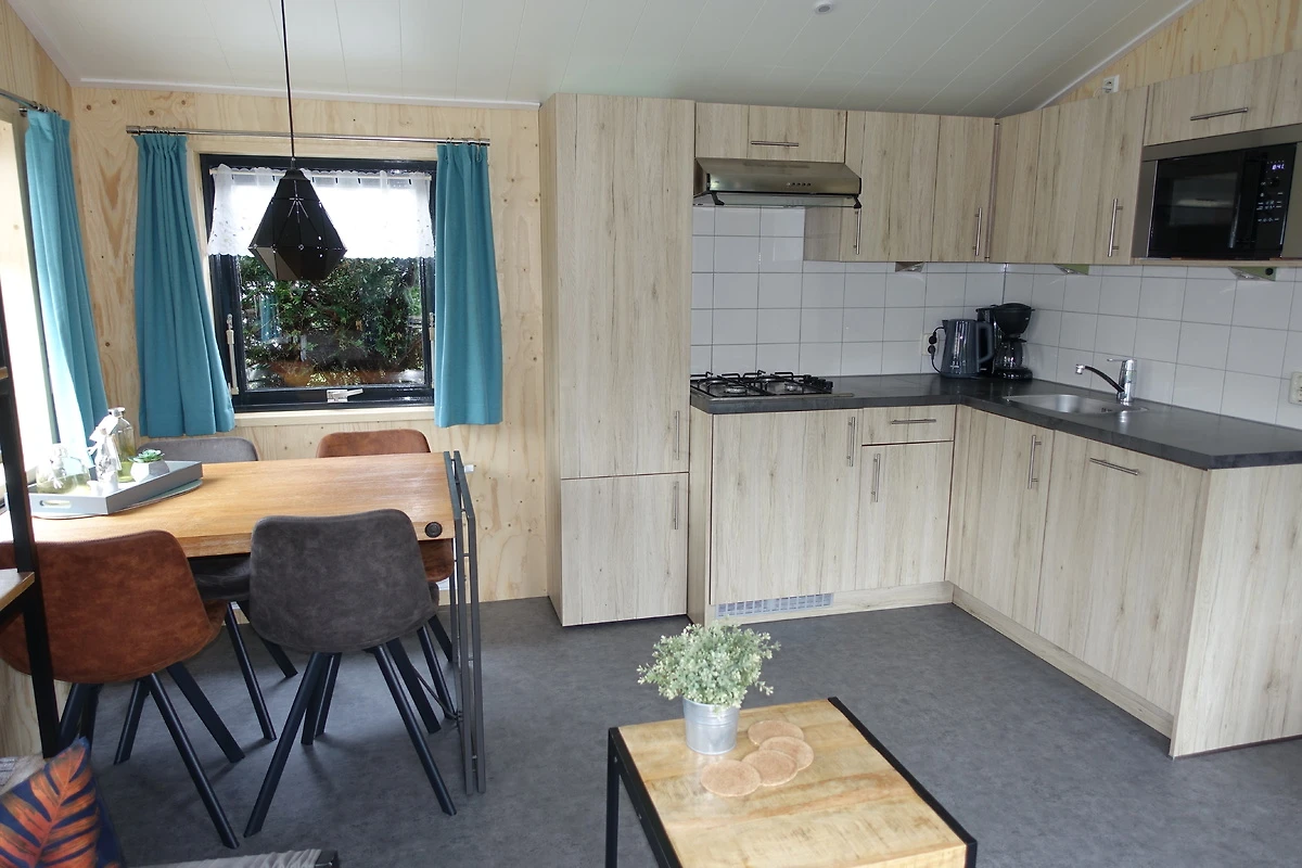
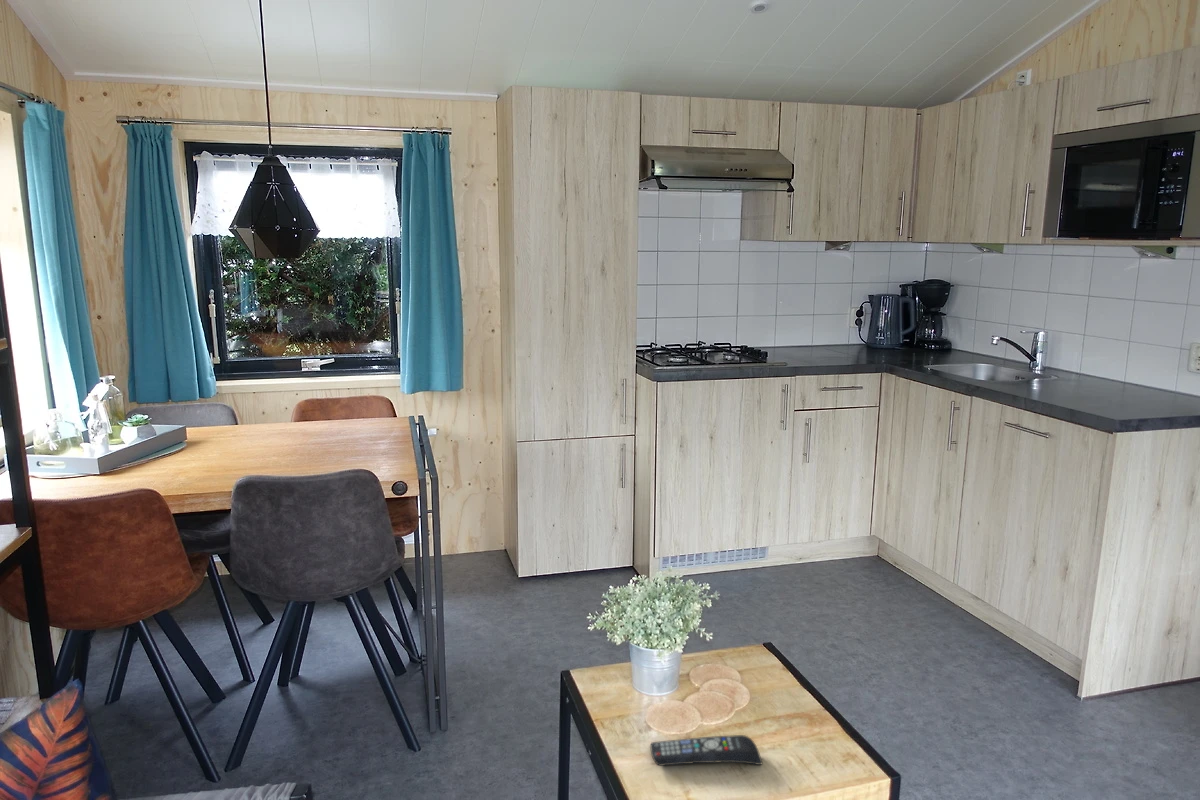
+ remote control [649,734,763,767]
